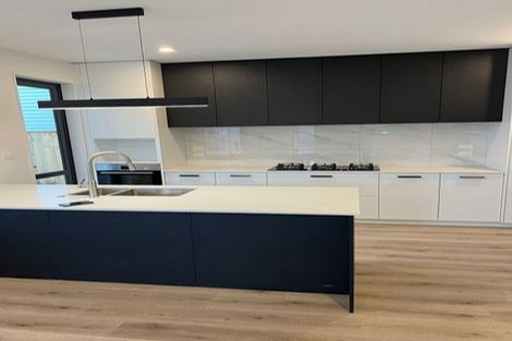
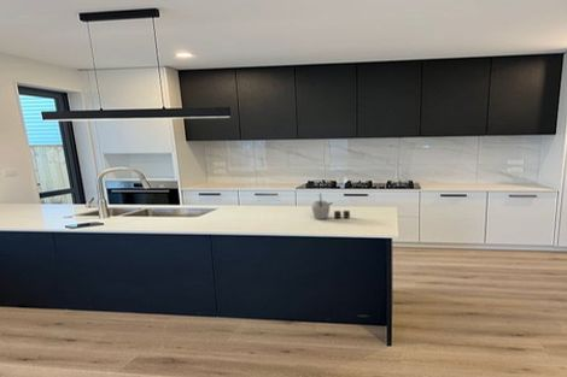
+ kettle [311,193,351,220]
